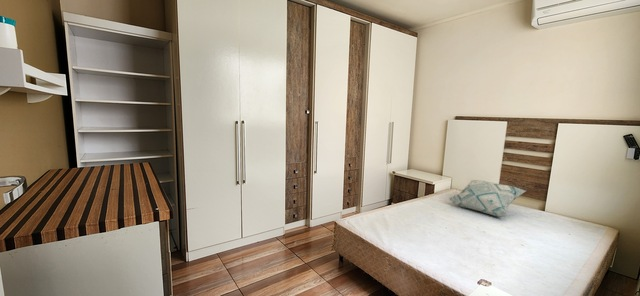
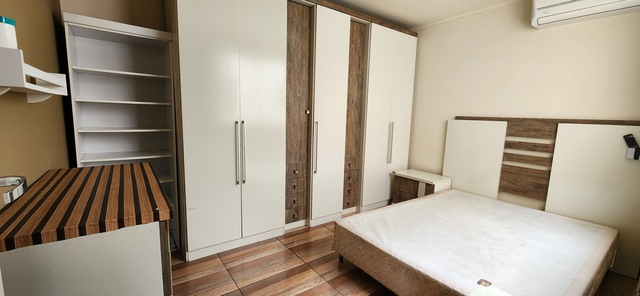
- decorative pillow [448,179,526,218]
